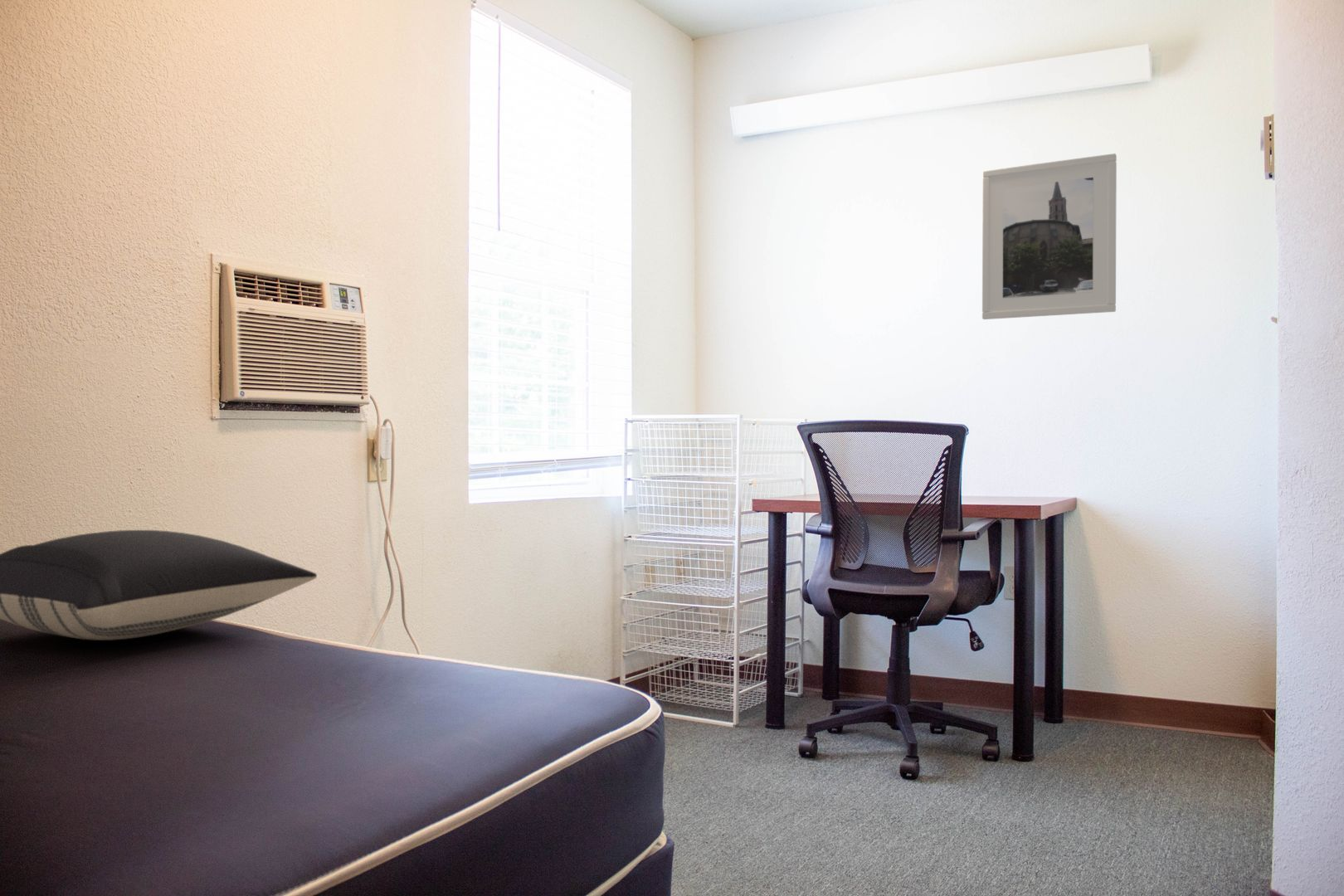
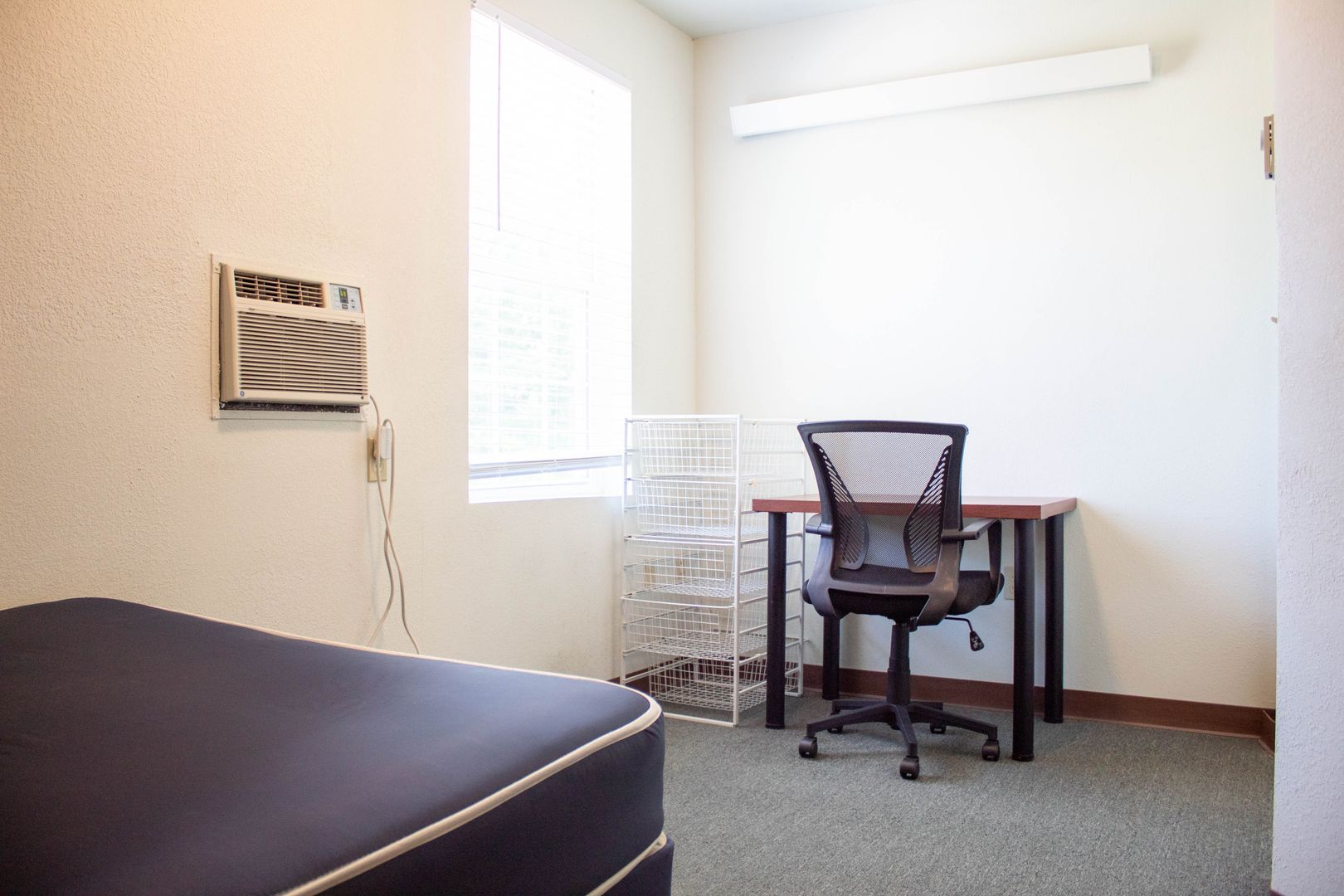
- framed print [981,153,1118,320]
- pillow [0,529,318,641]
